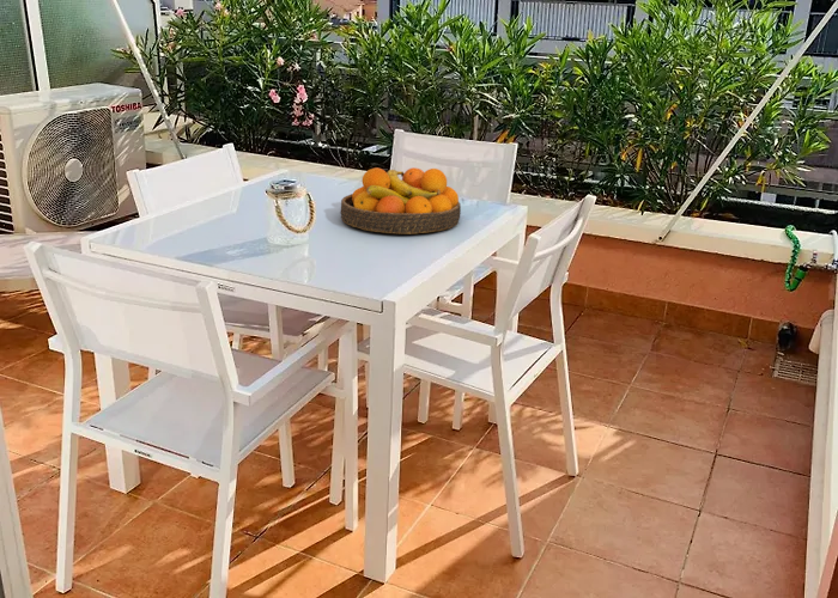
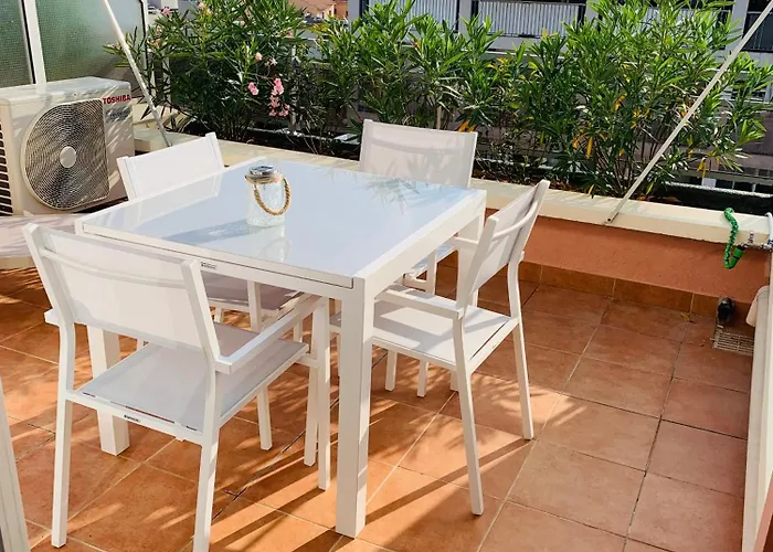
- fruit bowl [339,166,462,236]
